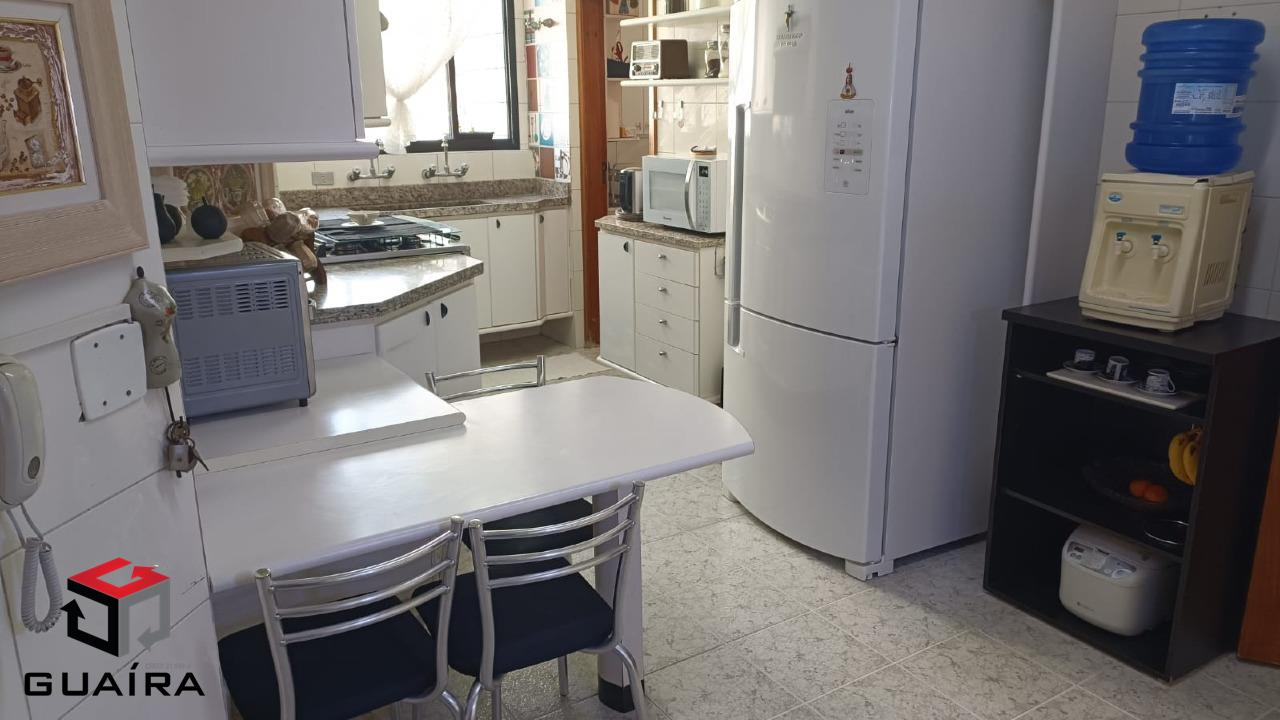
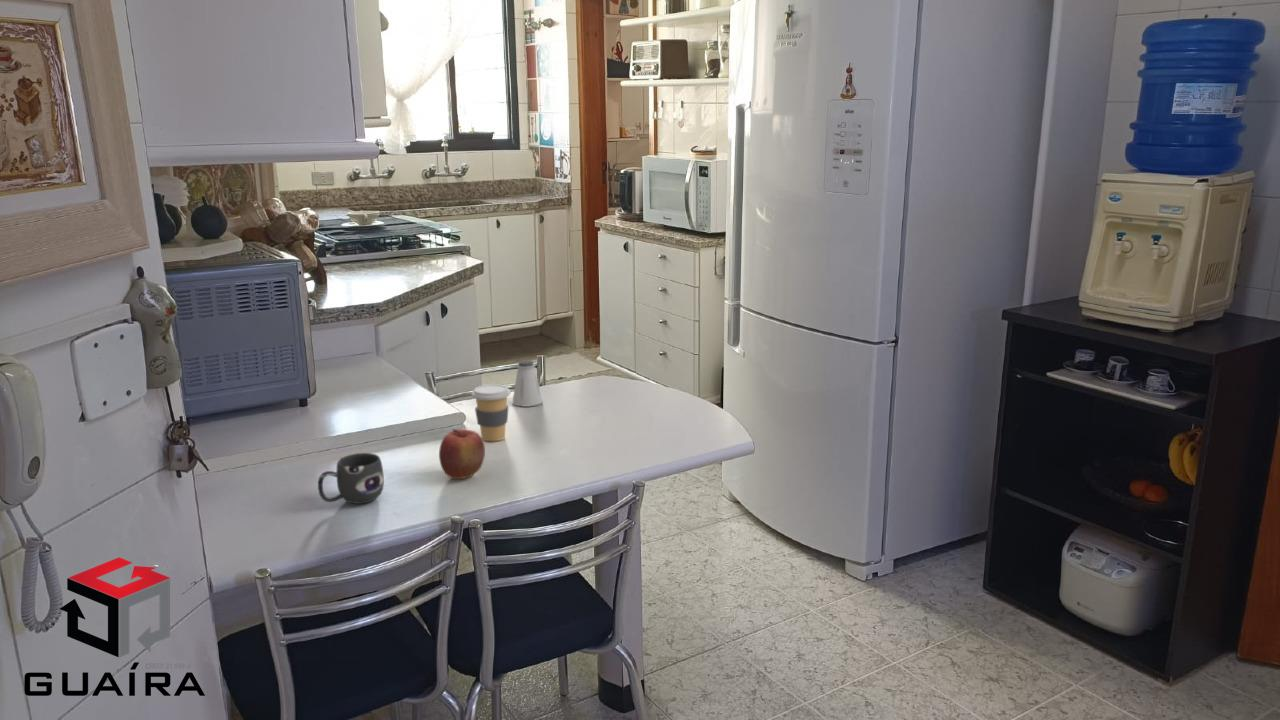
+ saltshaker [511,359,543,407]
+ mug [317,452,385,505]
+ apple [438,428,486,480]
+ coffee cup [471,383,512,442]
